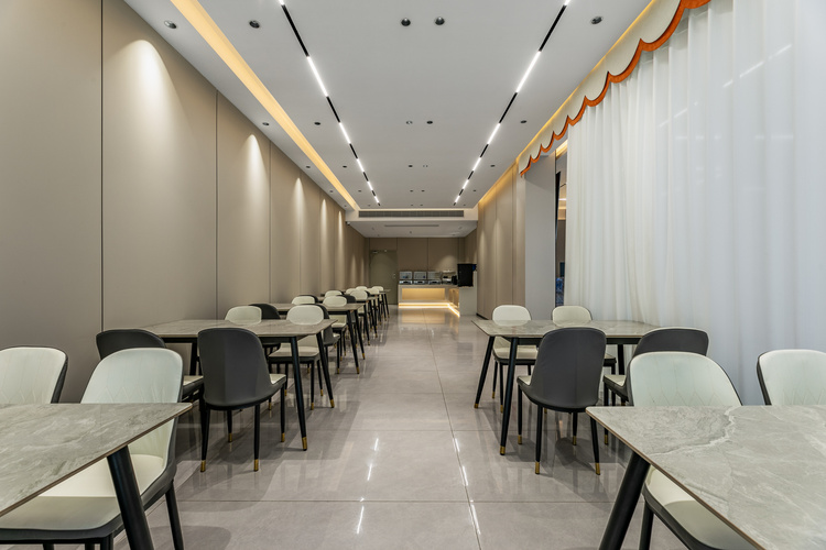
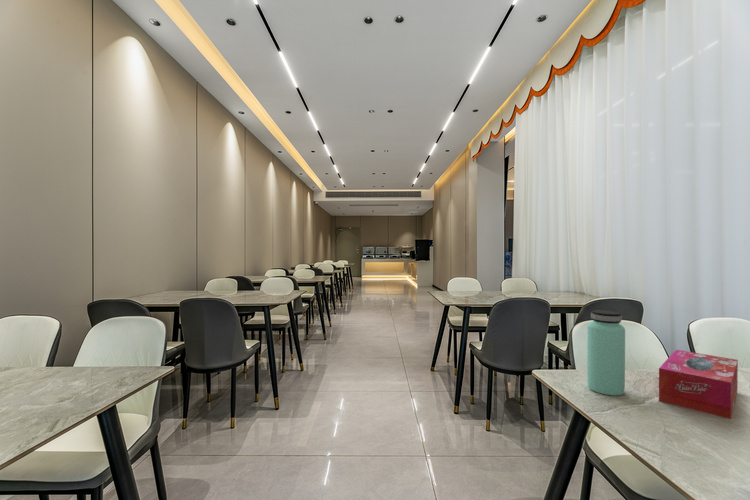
+ tissue box [658,349,739,420]
+ bottle [586,309,626,397]
